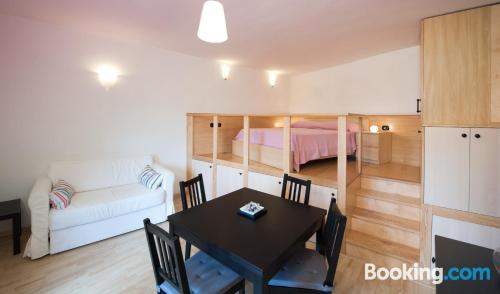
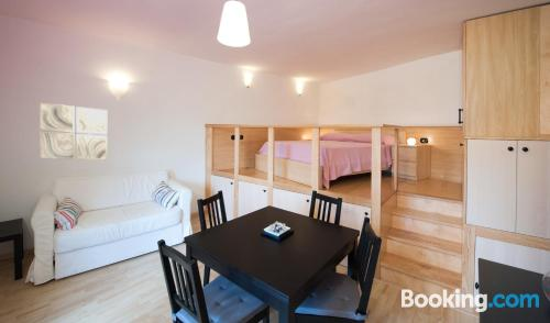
+ wall art [38,101,108,160]
